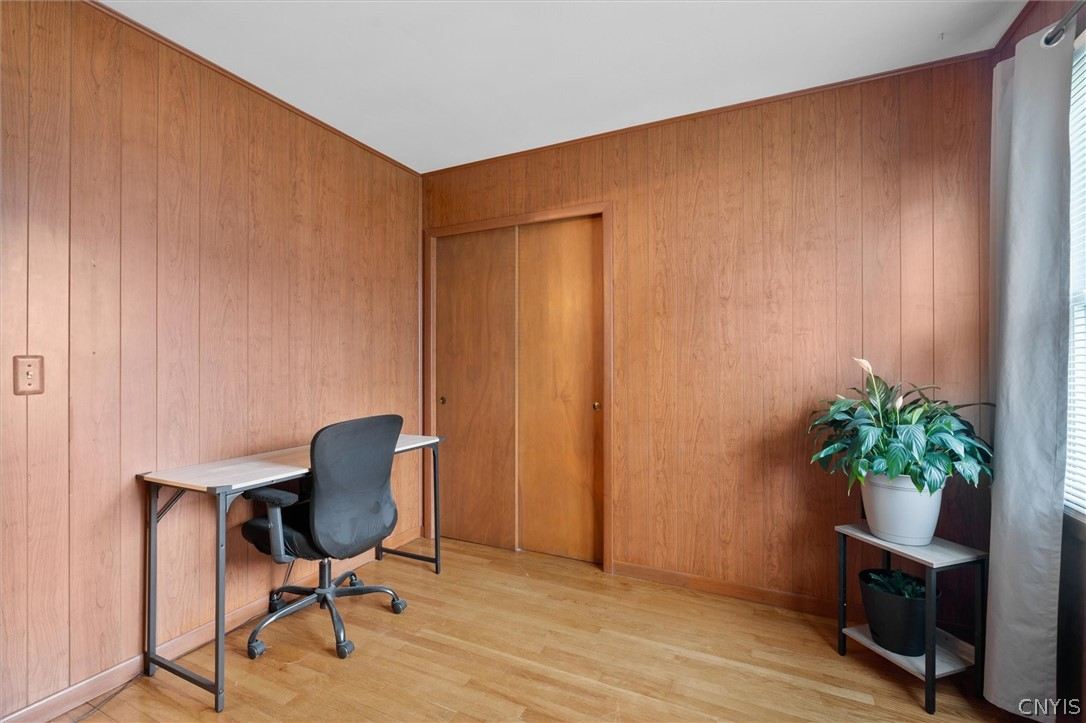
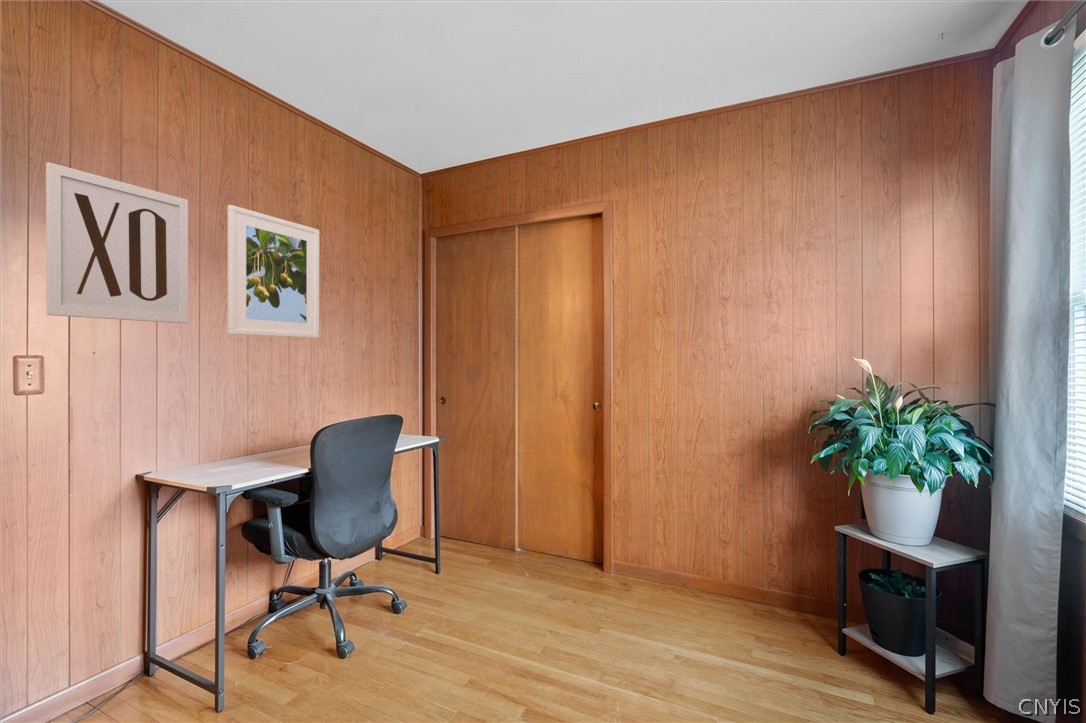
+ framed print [227,204,320,339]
+ wall art [45,161,189,324]
